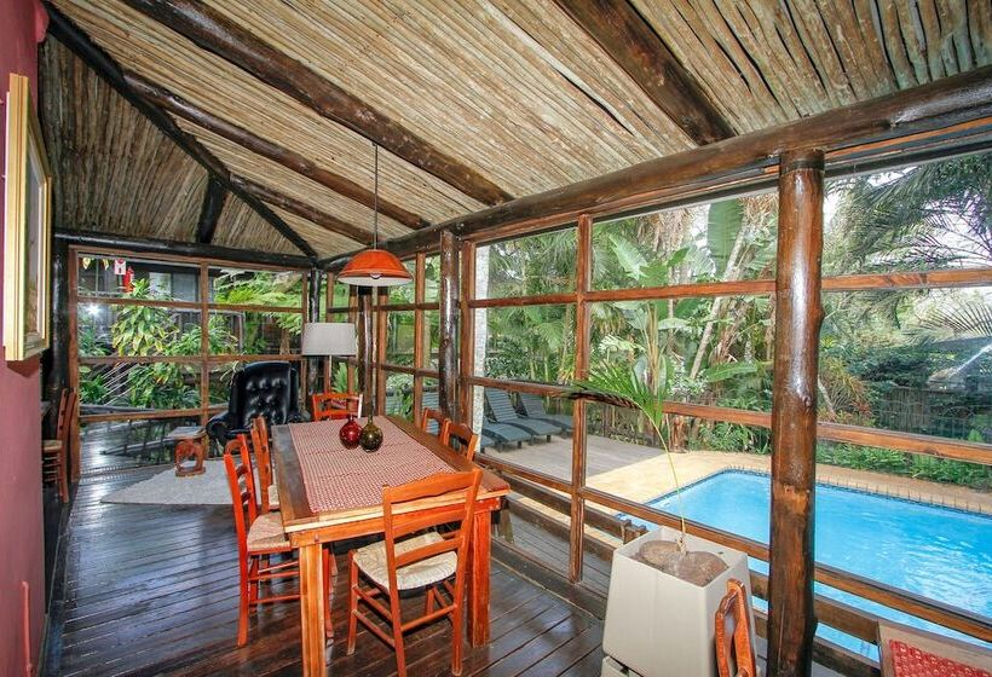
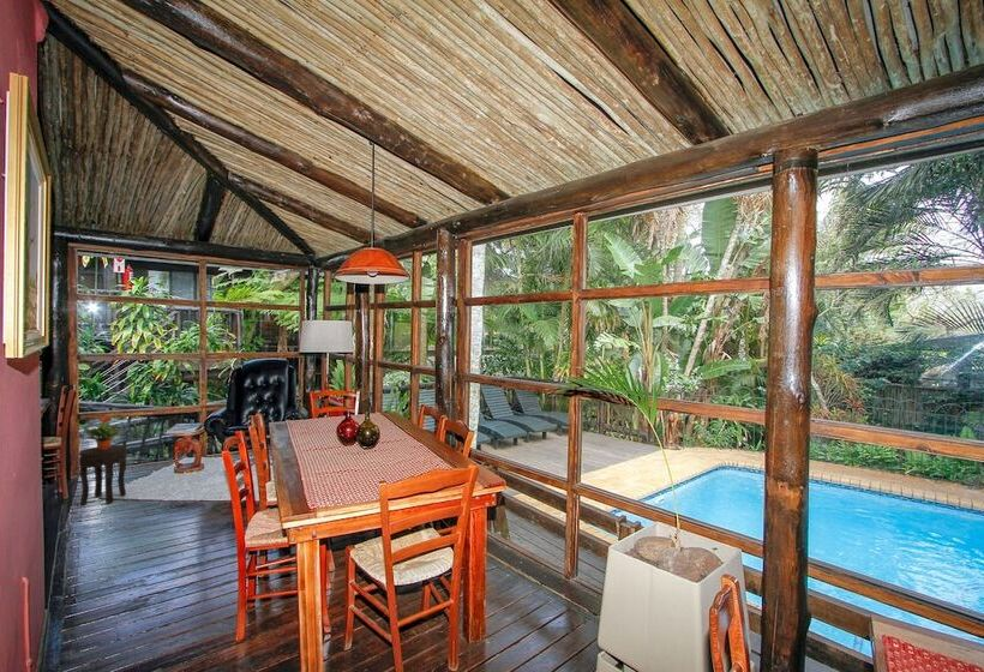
+ side table [78,444,128,506]
+ potted plant [85,414,122,450]
